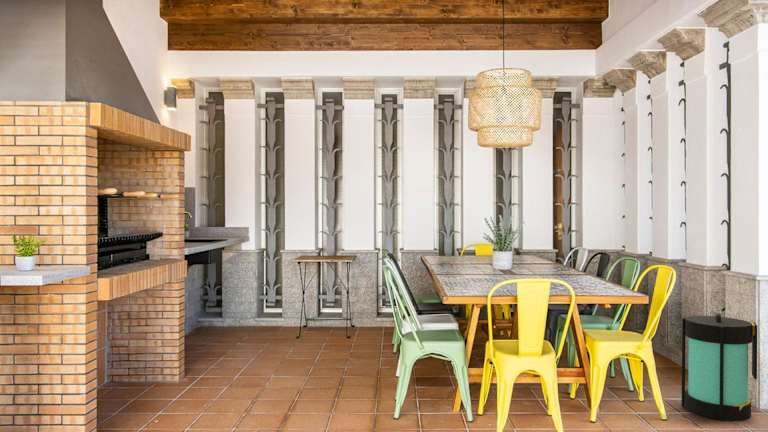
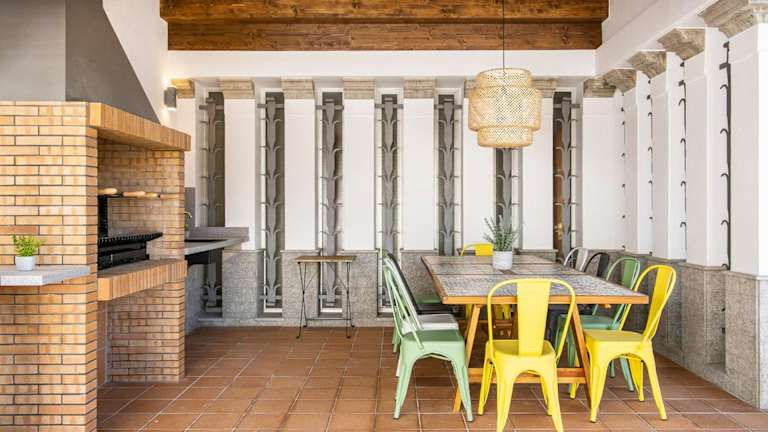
- lantern [681,312,758,422]
